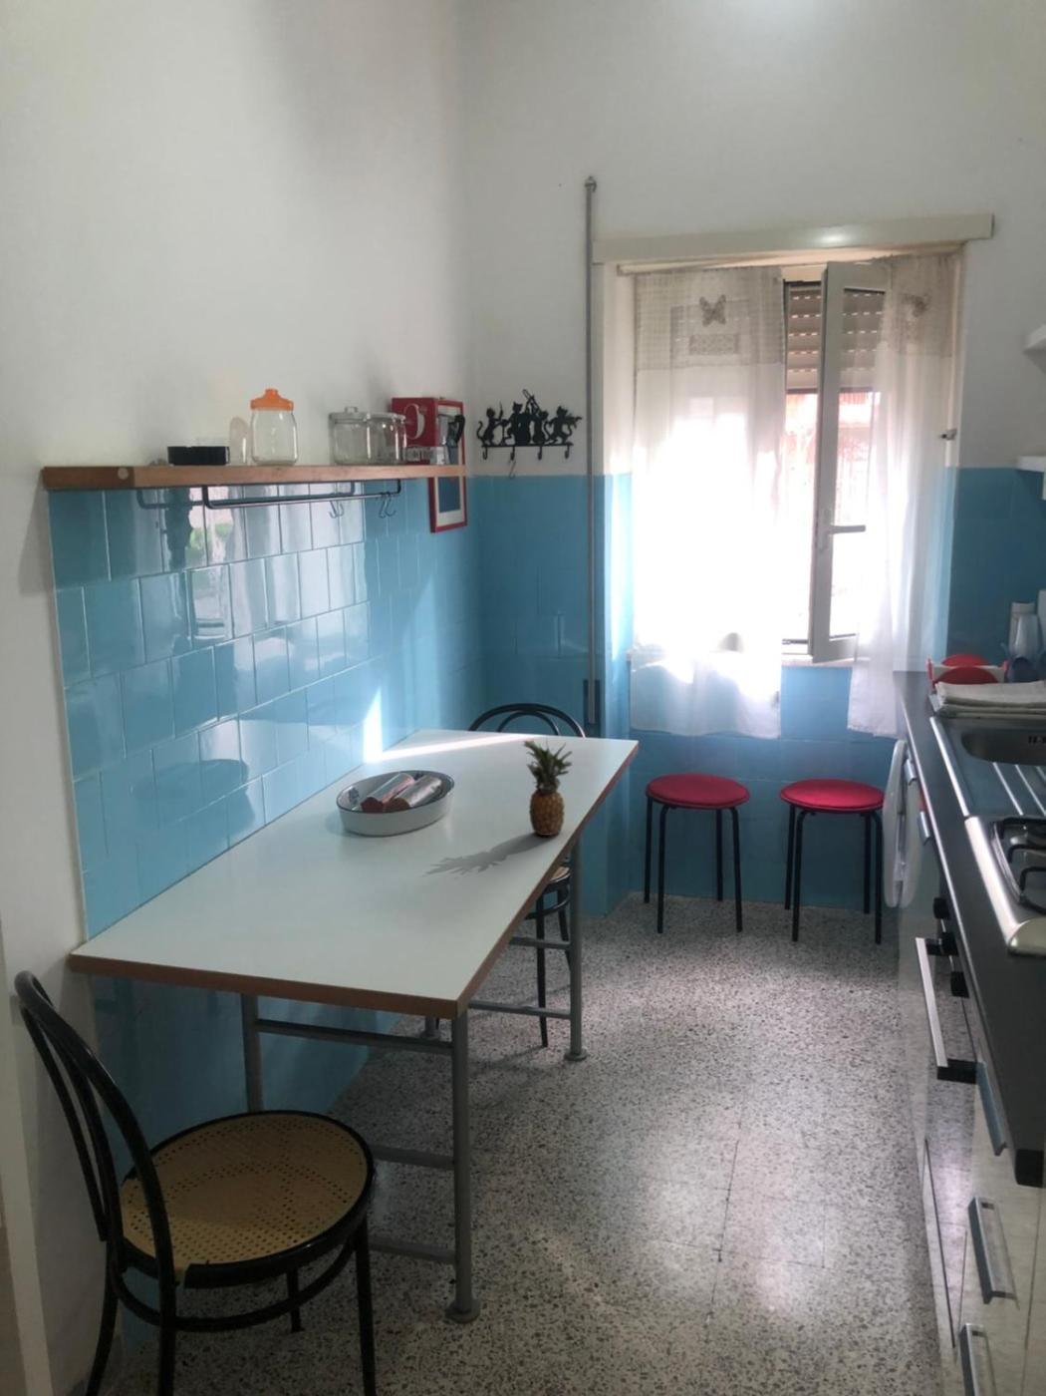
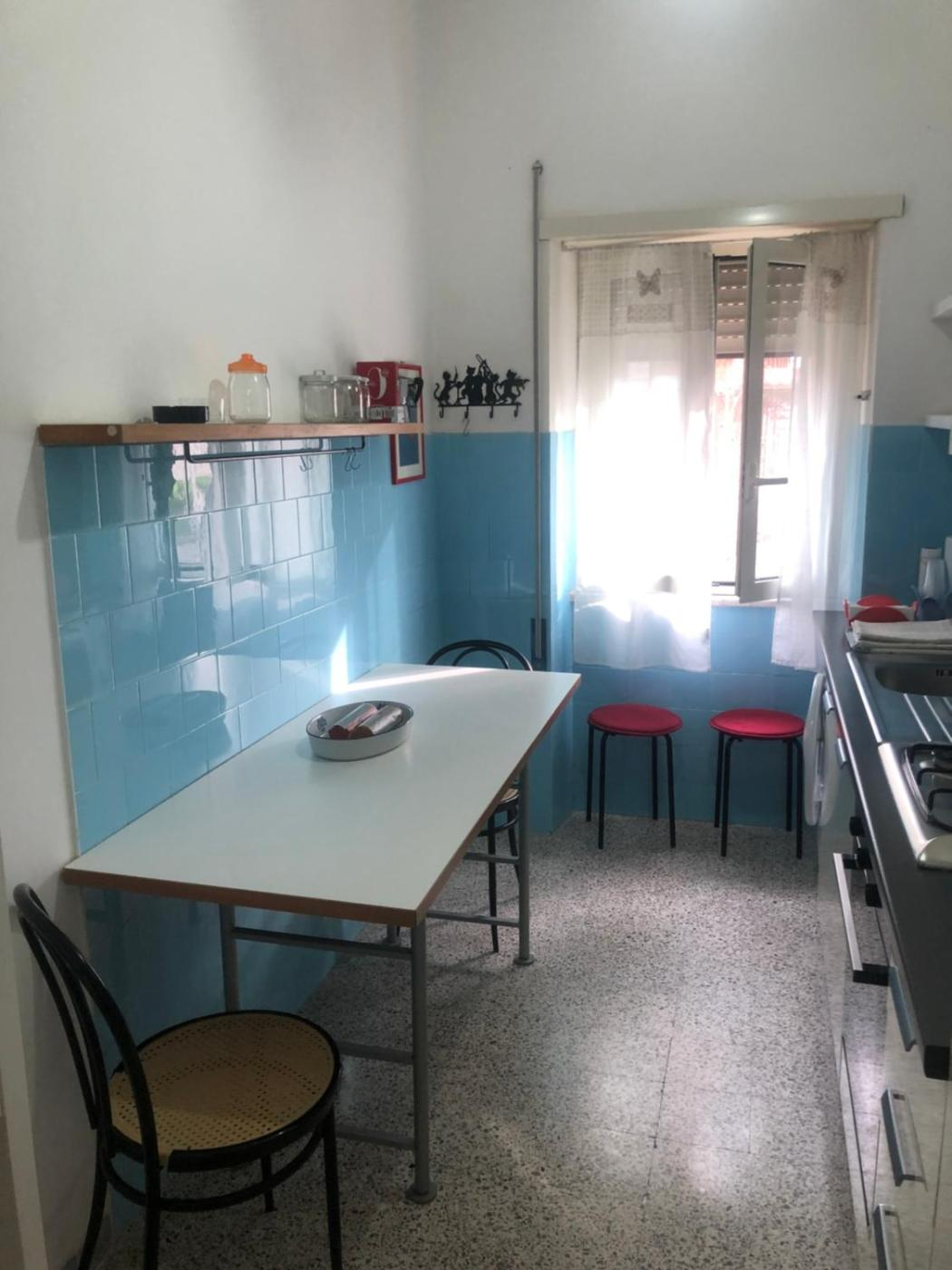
- fruit [520,738,574,837]
